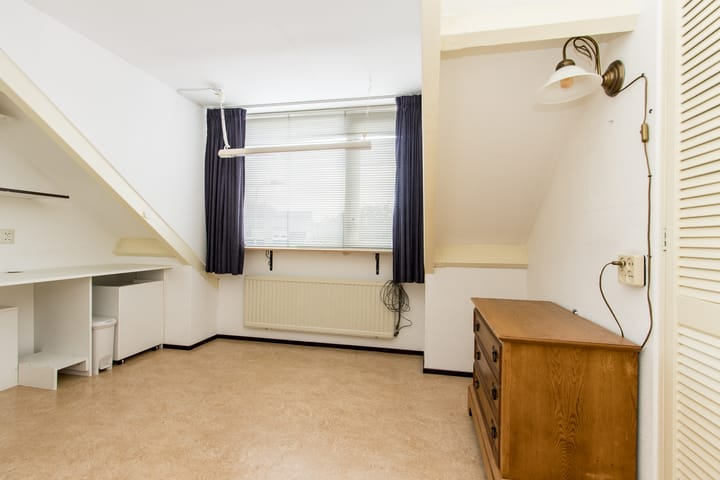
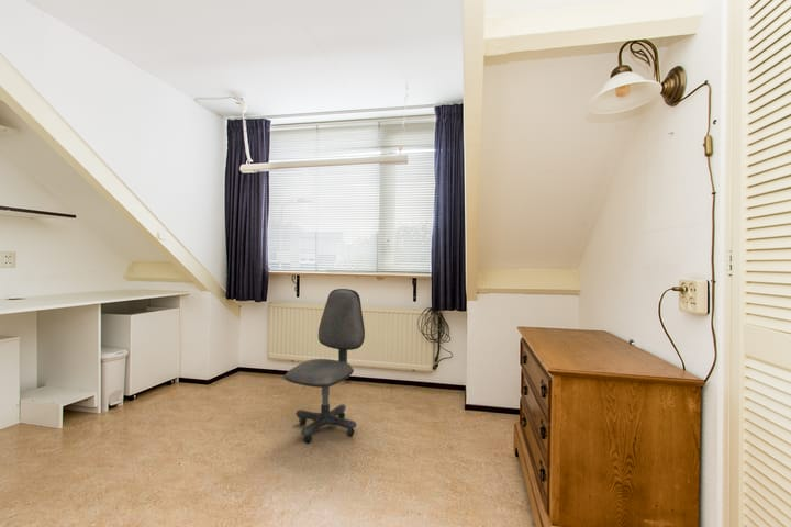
+ office chair [282,288,366,445]
